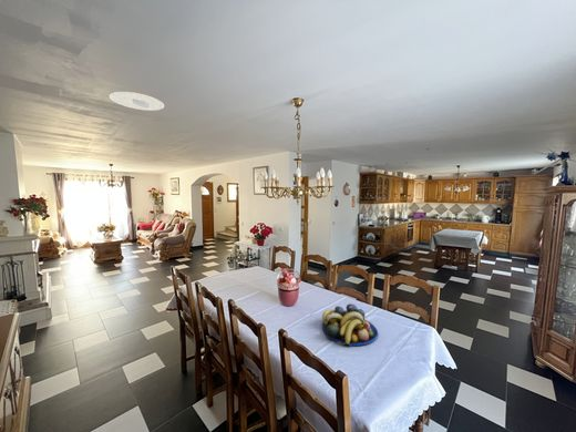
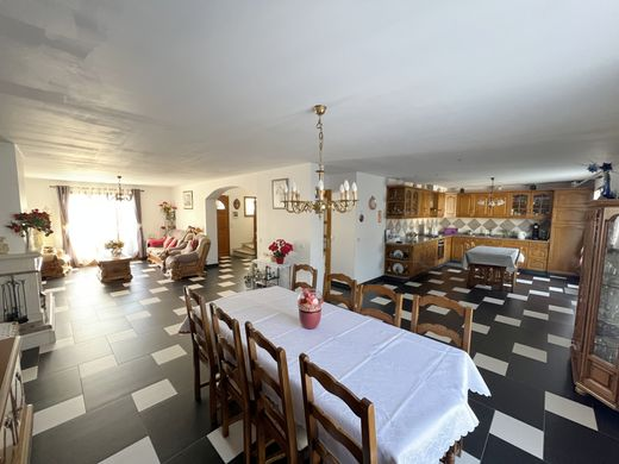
- recessed light [109,91,165,112]
- fruit bowl [321,302,379,347]
